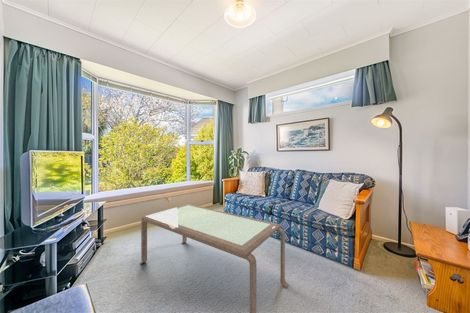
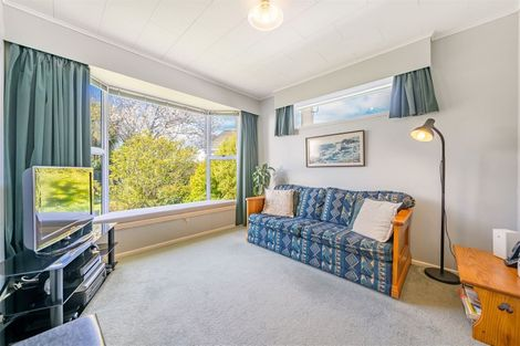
- coffee table [139,203,289,313]
